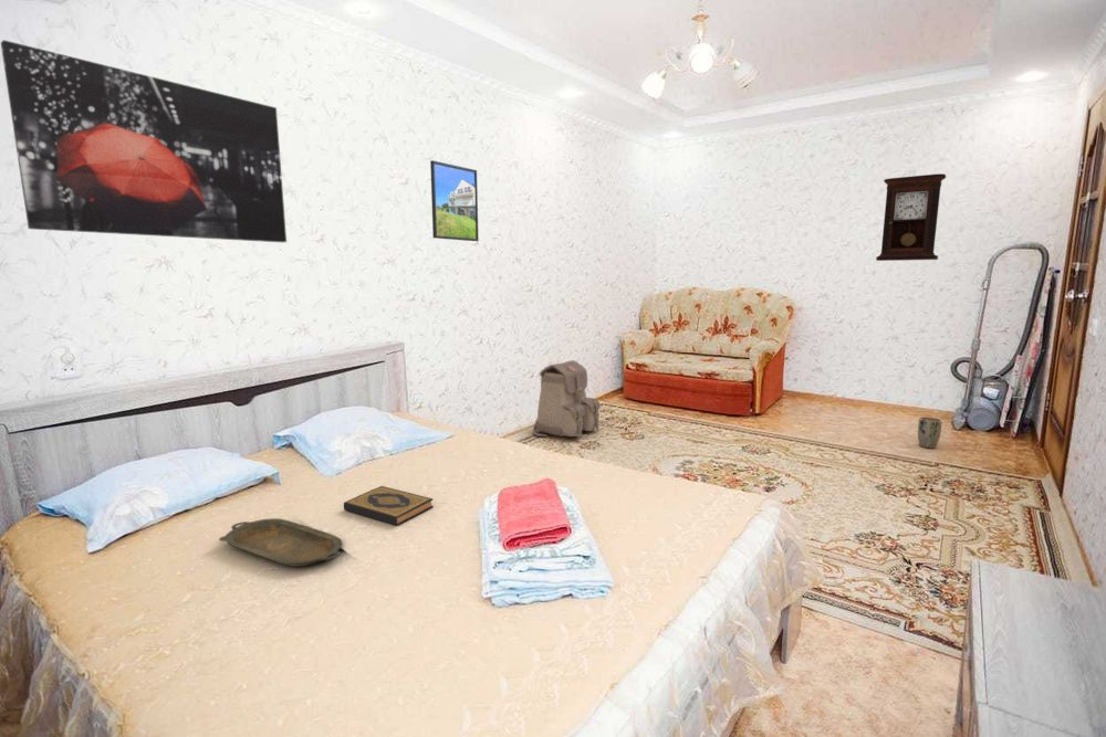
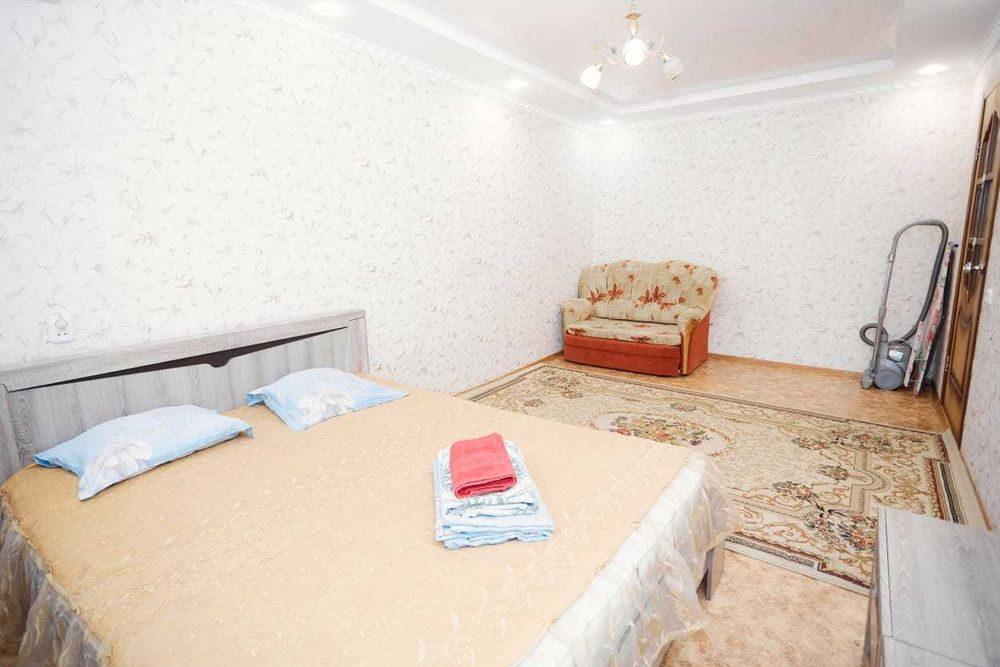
- pendulum clock [875,172,947,262]
- wall art [0,39,288,243]
- plant pot [917,415,942,450]
- hardback book [343,485,435,526]
- serving tray [218,517,343,568]
- backpack [532,359,602,440]
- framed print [429,159,480,242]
